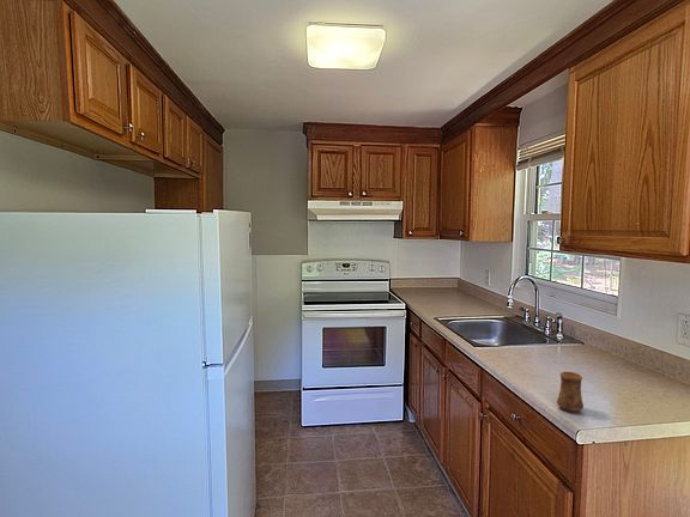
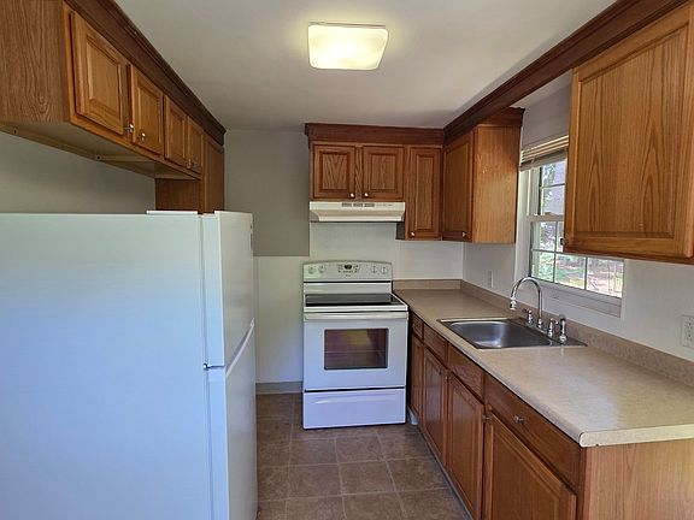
- cup [556,371,585,413]
